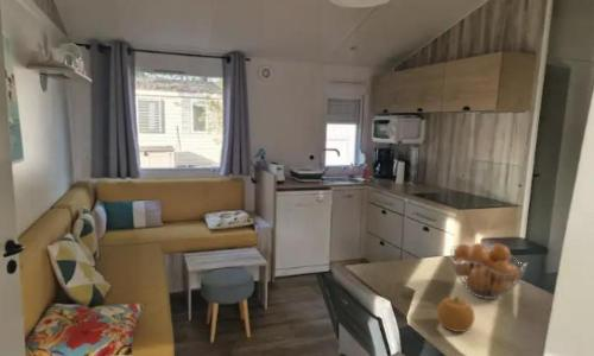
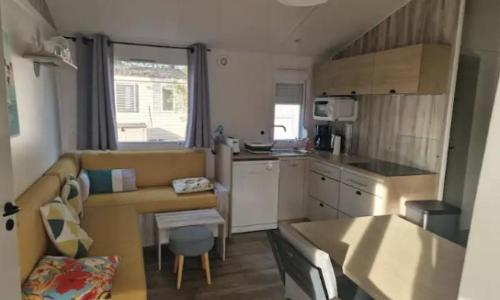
- fruit [436,293,475,333]
- fruit basket [449,242,529,300]
